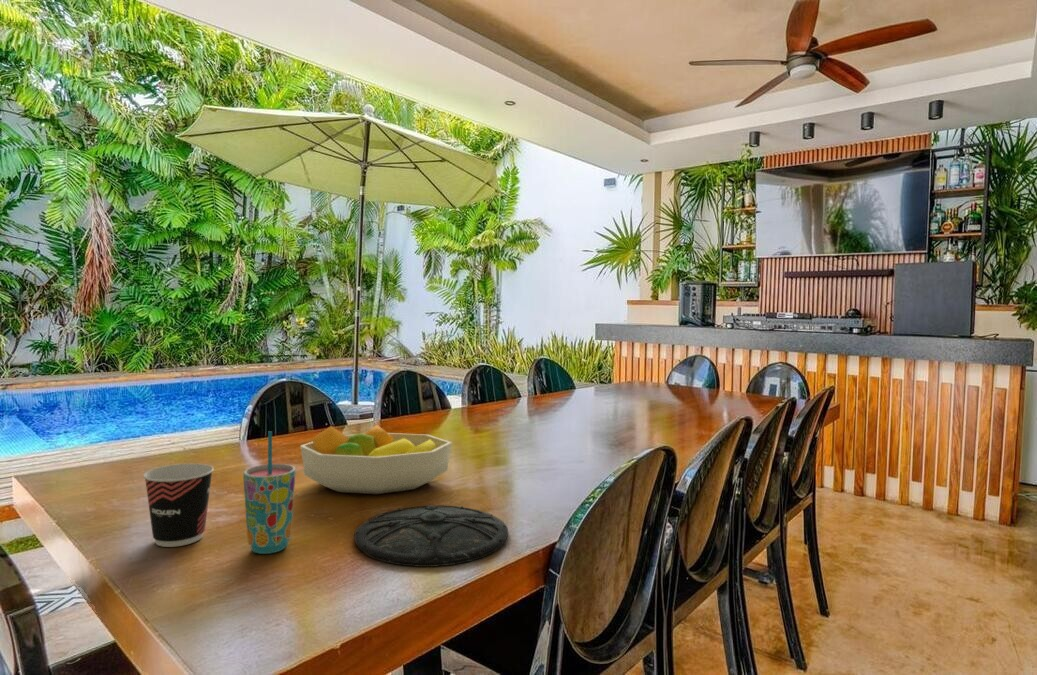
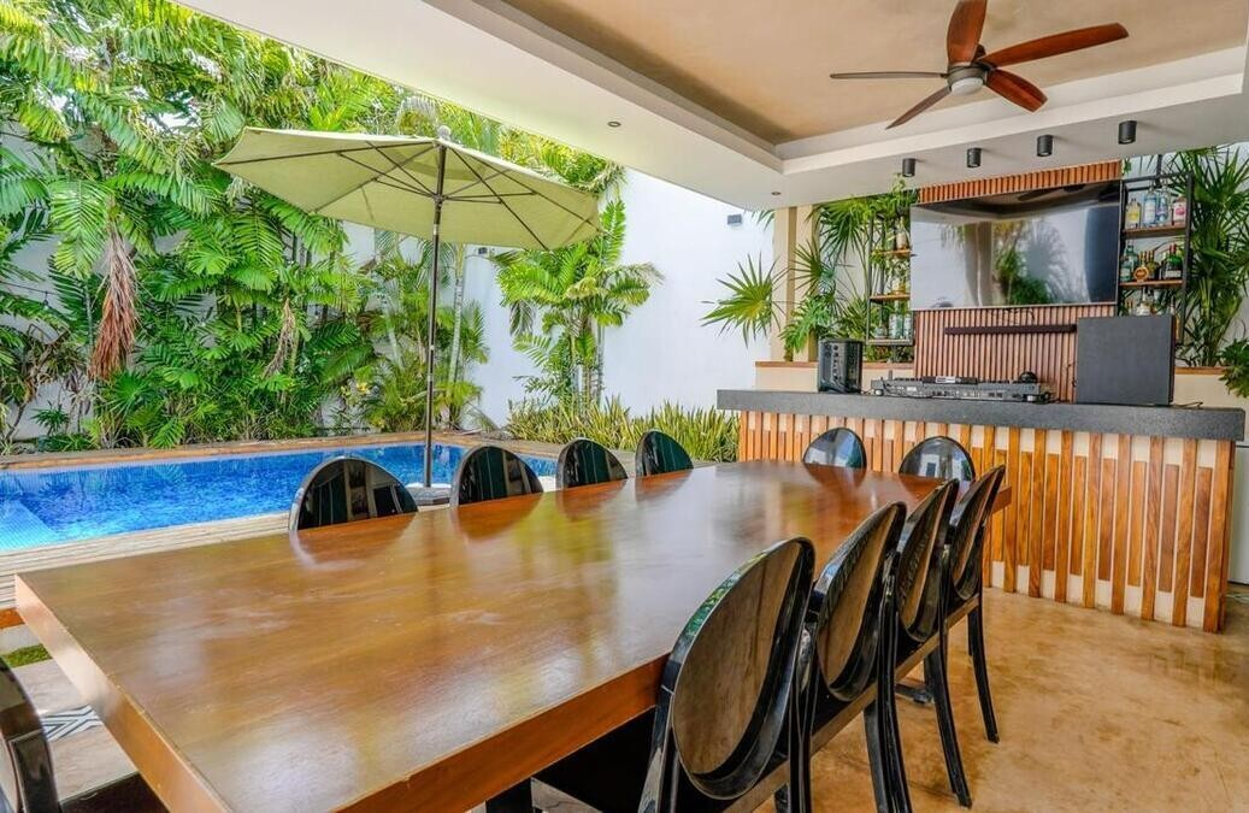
- cup [242,430,297,555]
- fruit bowl [299,424,453,495]
- cup [142,463,215,548]
- plate [353,504,509,568]
